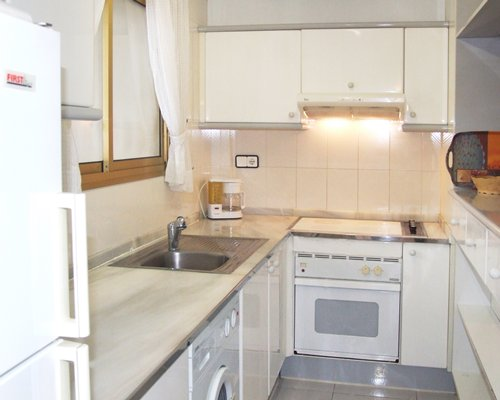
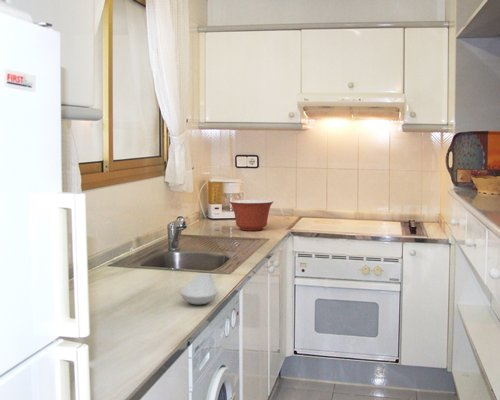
+ mixing bowl [229,199,274,231]
+ spoon rest [179,272,218,305]
